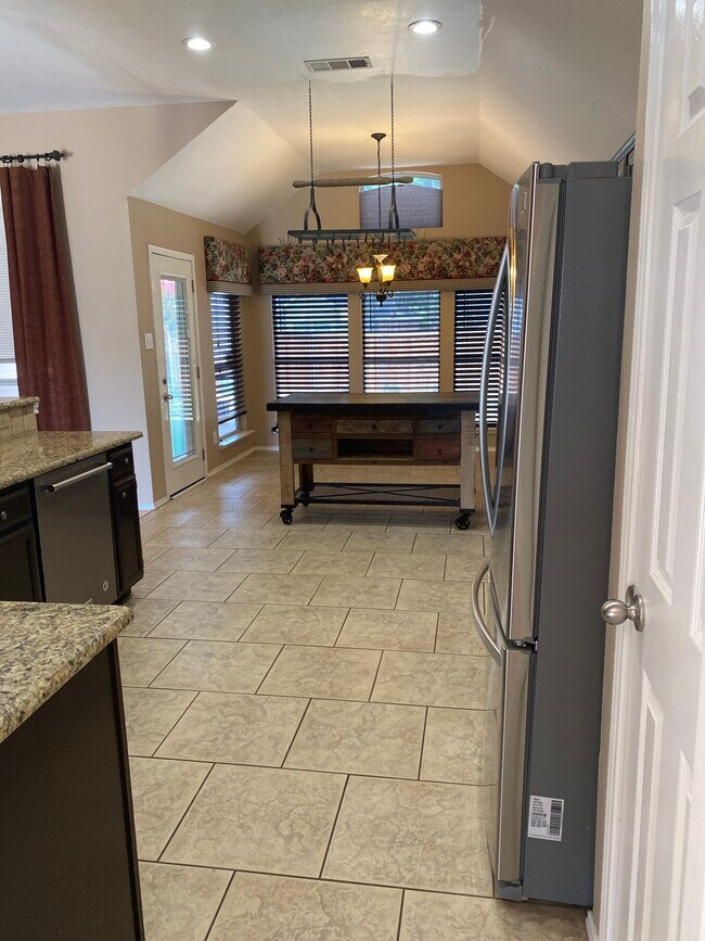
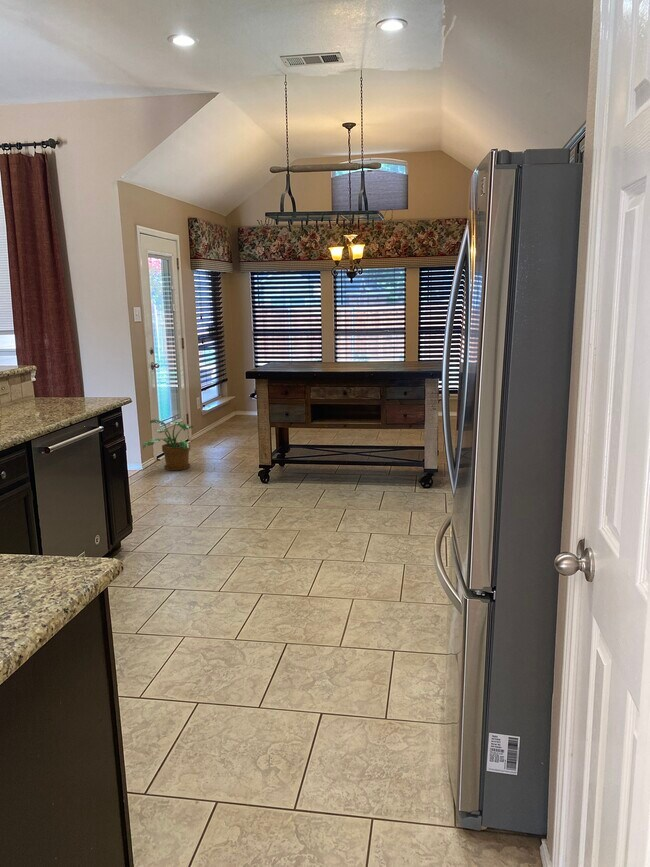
+ potted plant [142,418,196,471]
